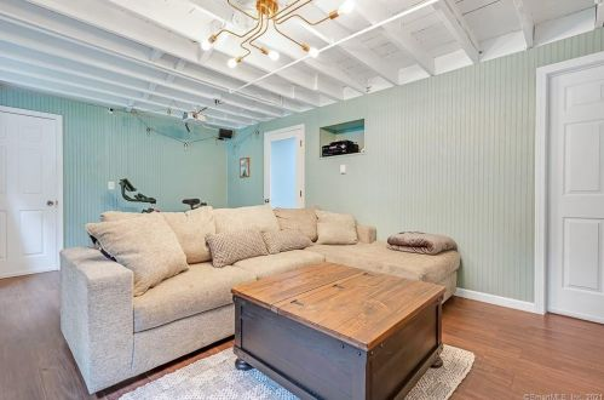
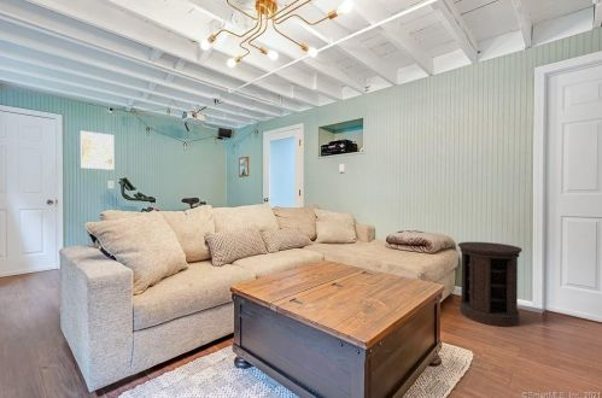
+ side table [457,241,524,328]
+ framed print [80,130,115,171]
